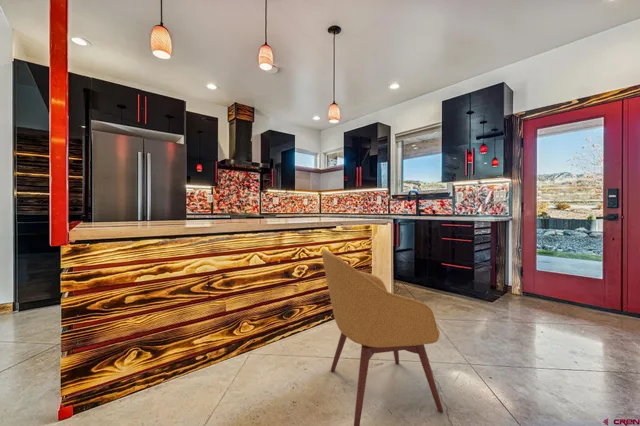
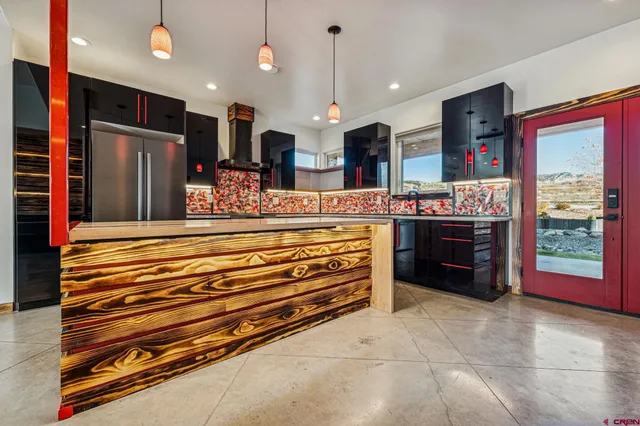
- chair [321,249,444,426]
